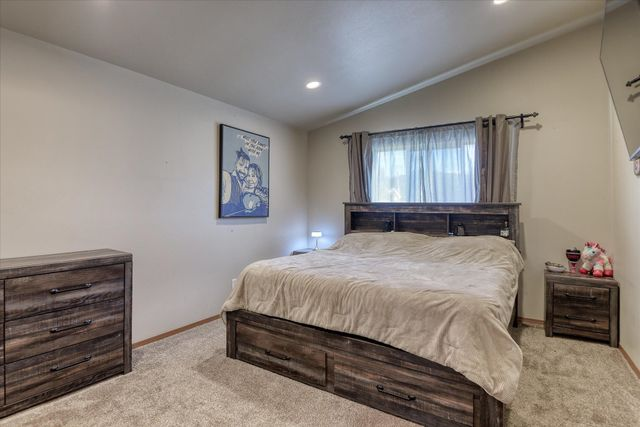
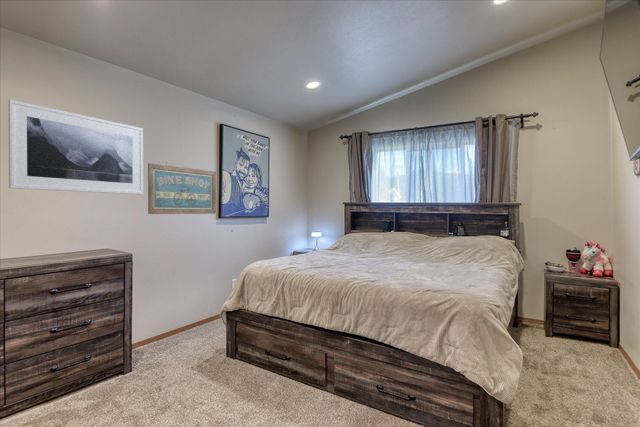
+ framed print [7,98,144,195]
+ wall art [147,162,217,215]
